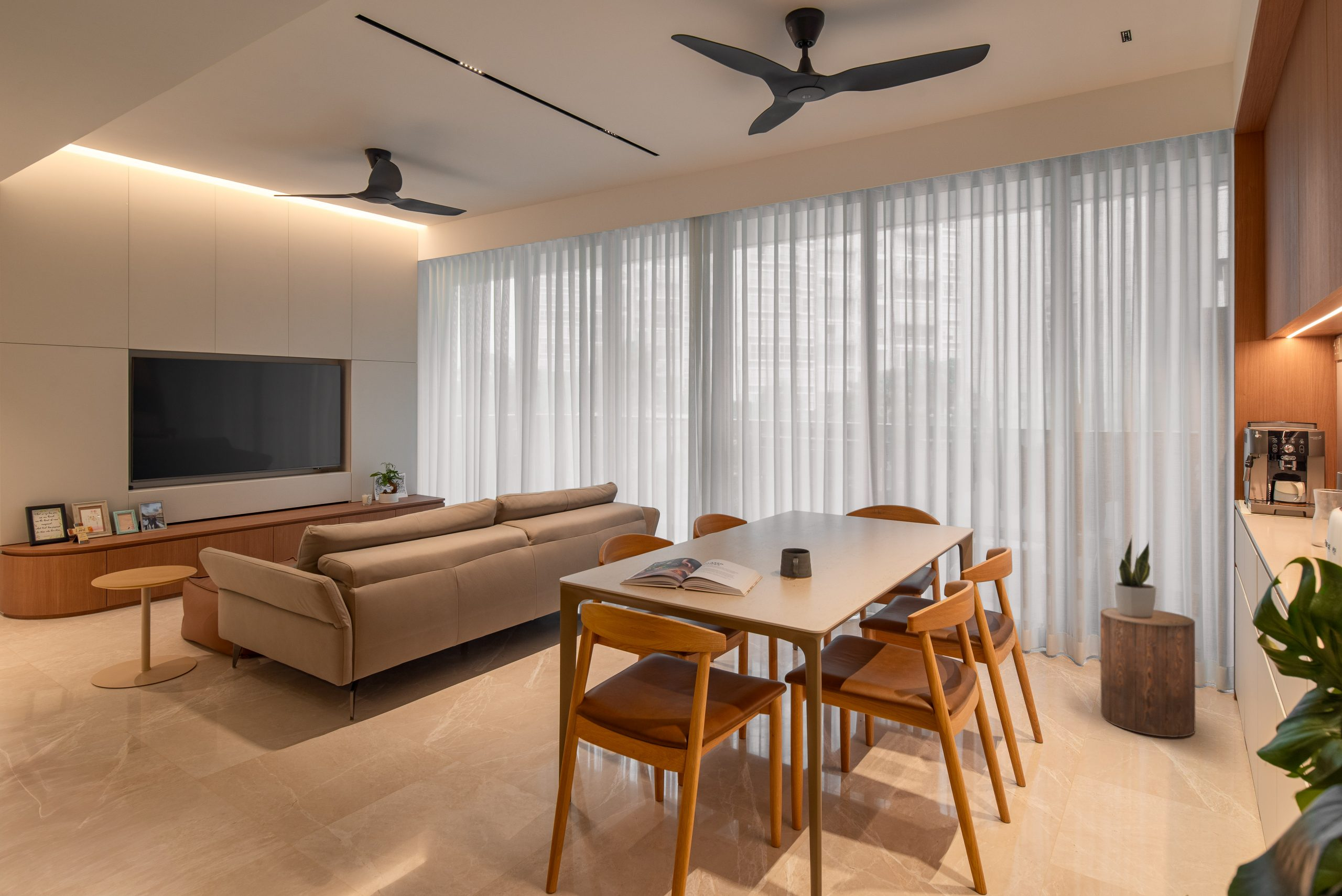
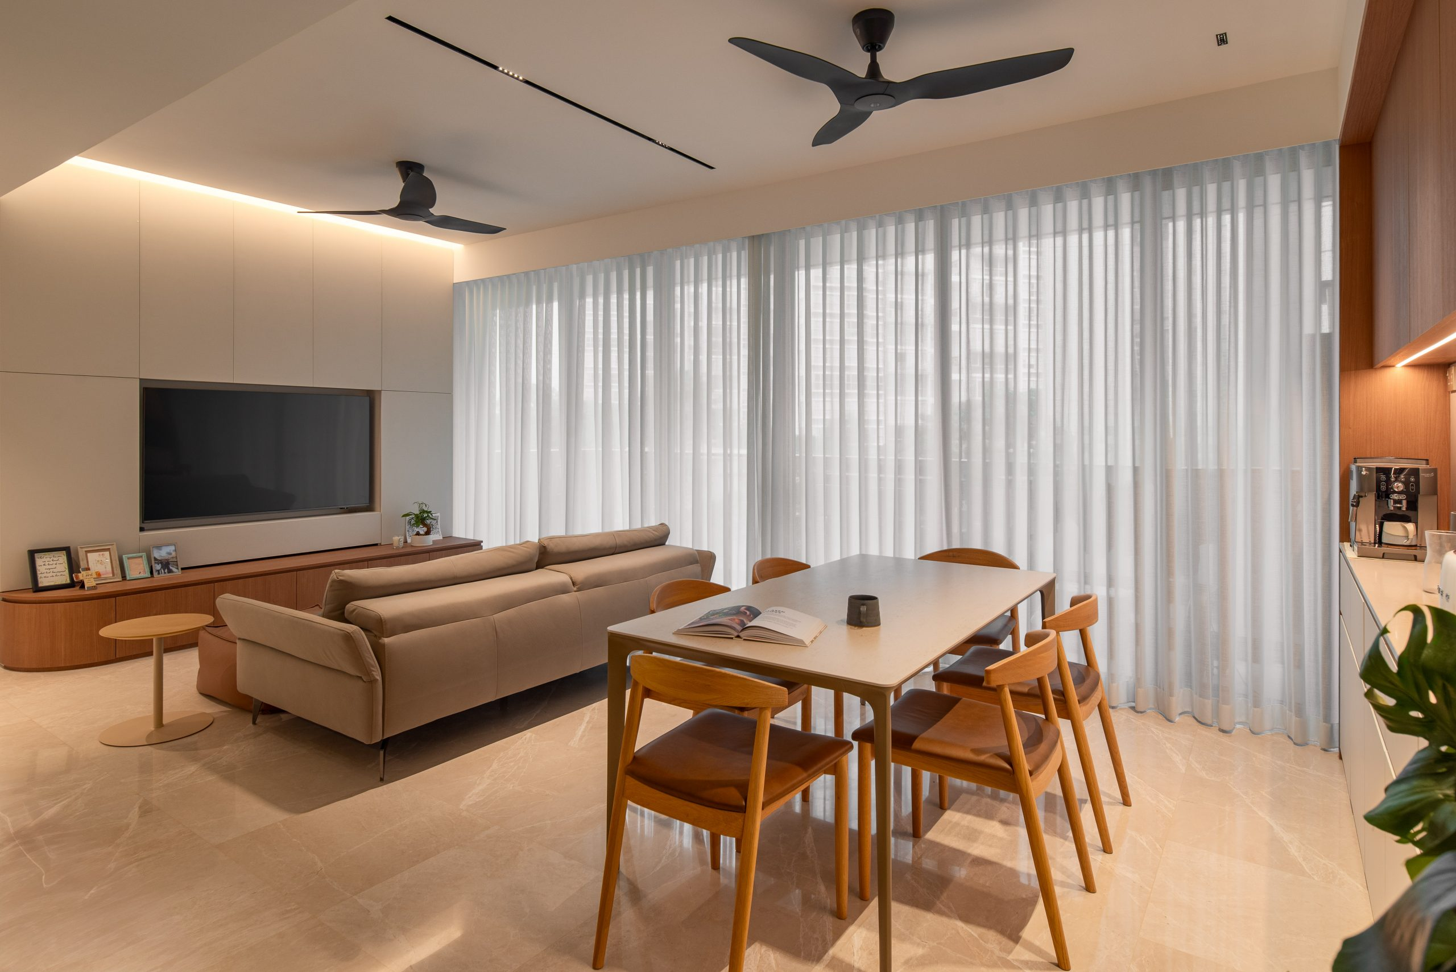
- potted plant [1114,535,1157,618]
- stool [1100,607,1196,738]
